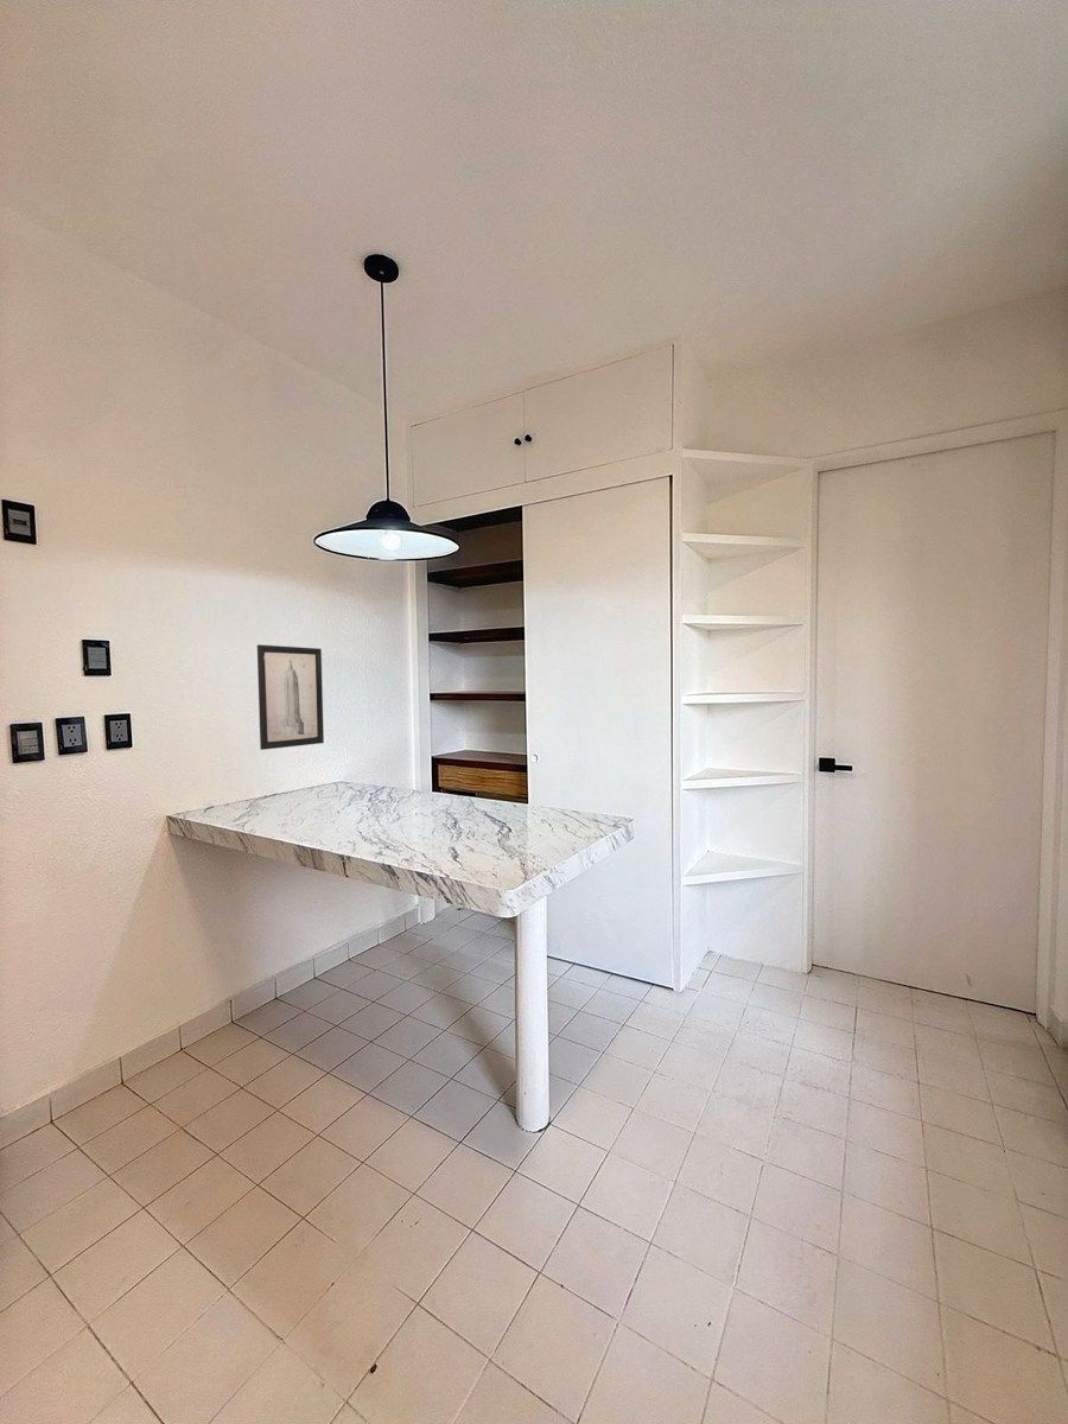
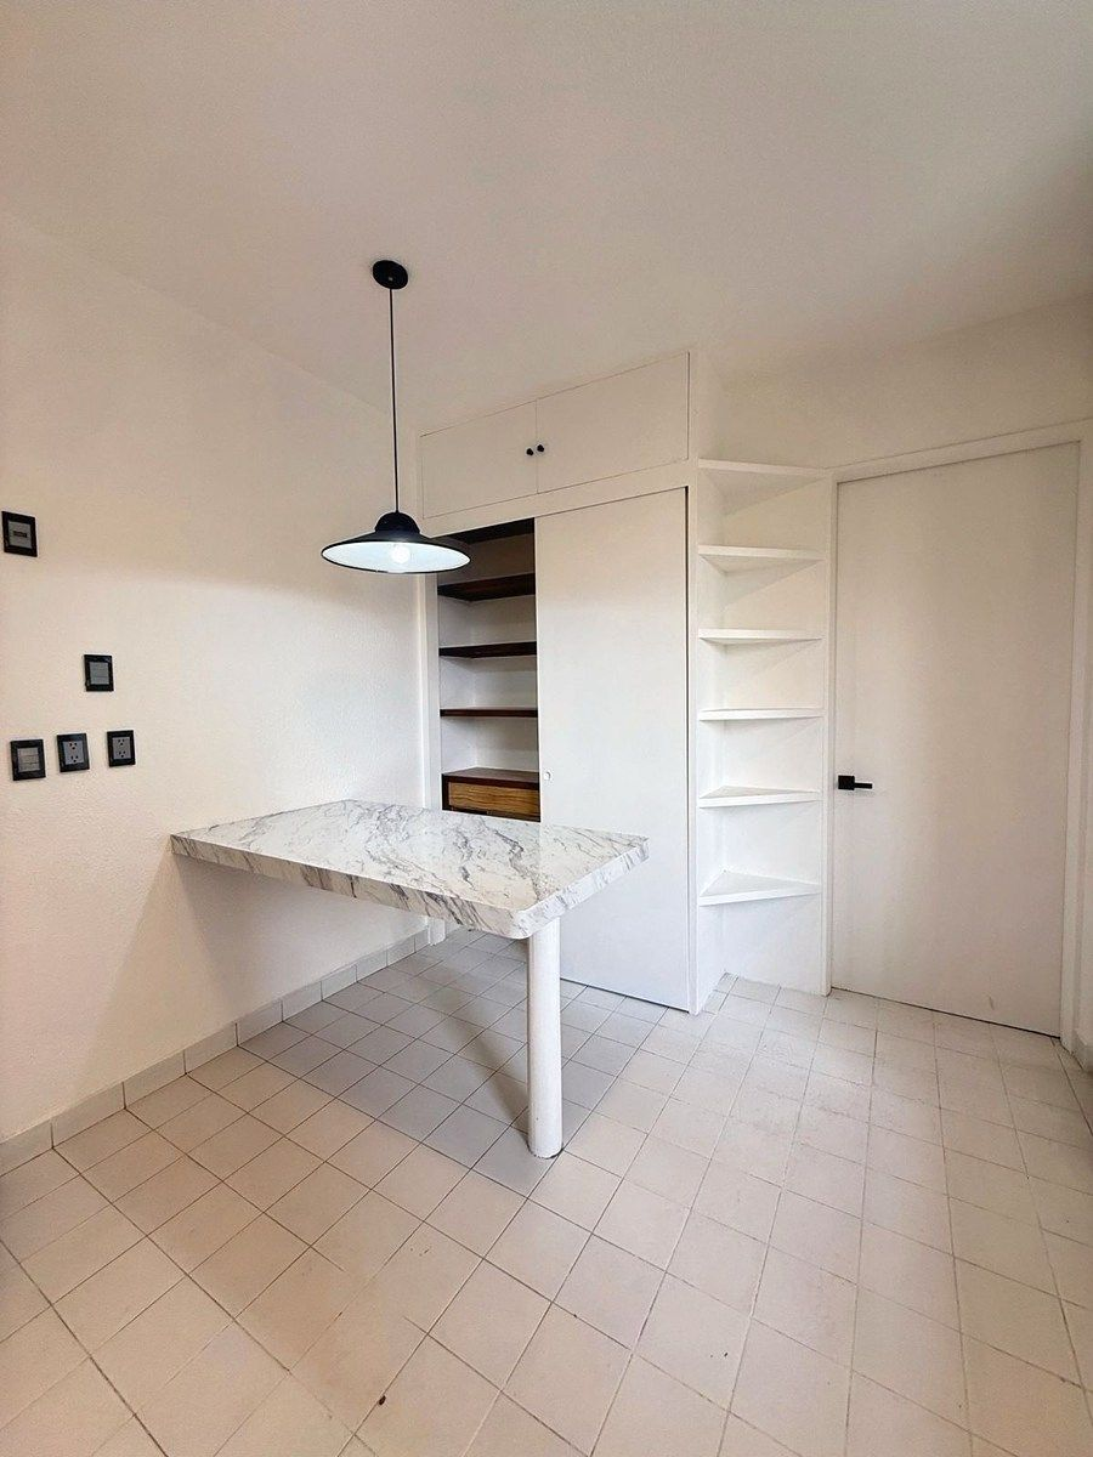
- wall art [256,643,325,751]
